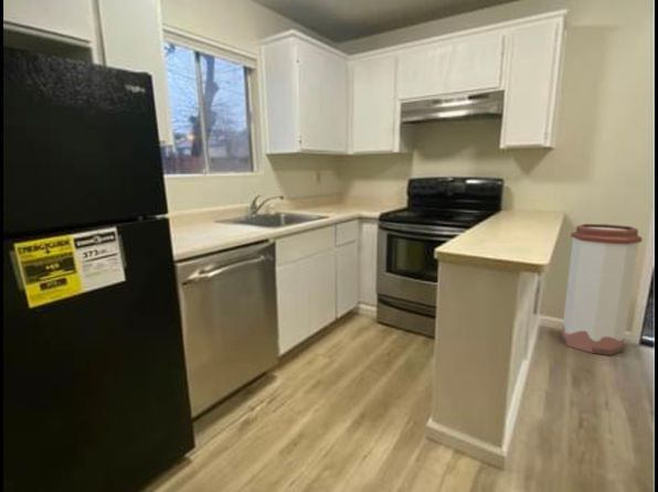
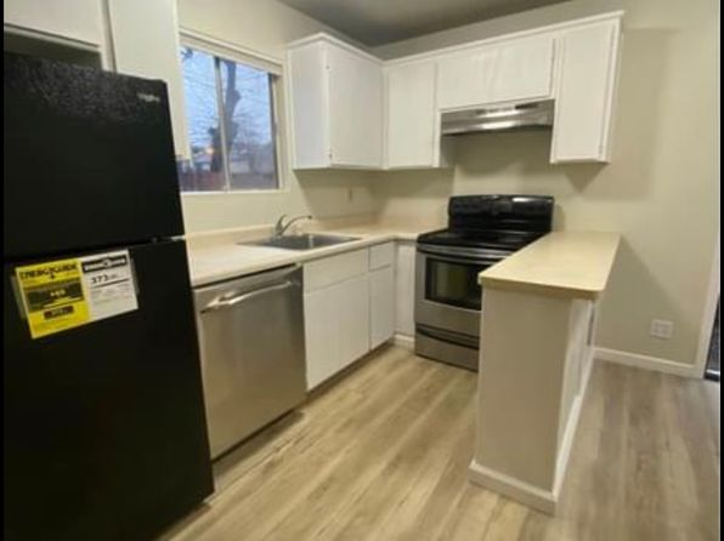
- trash can [560,223,644,356]
